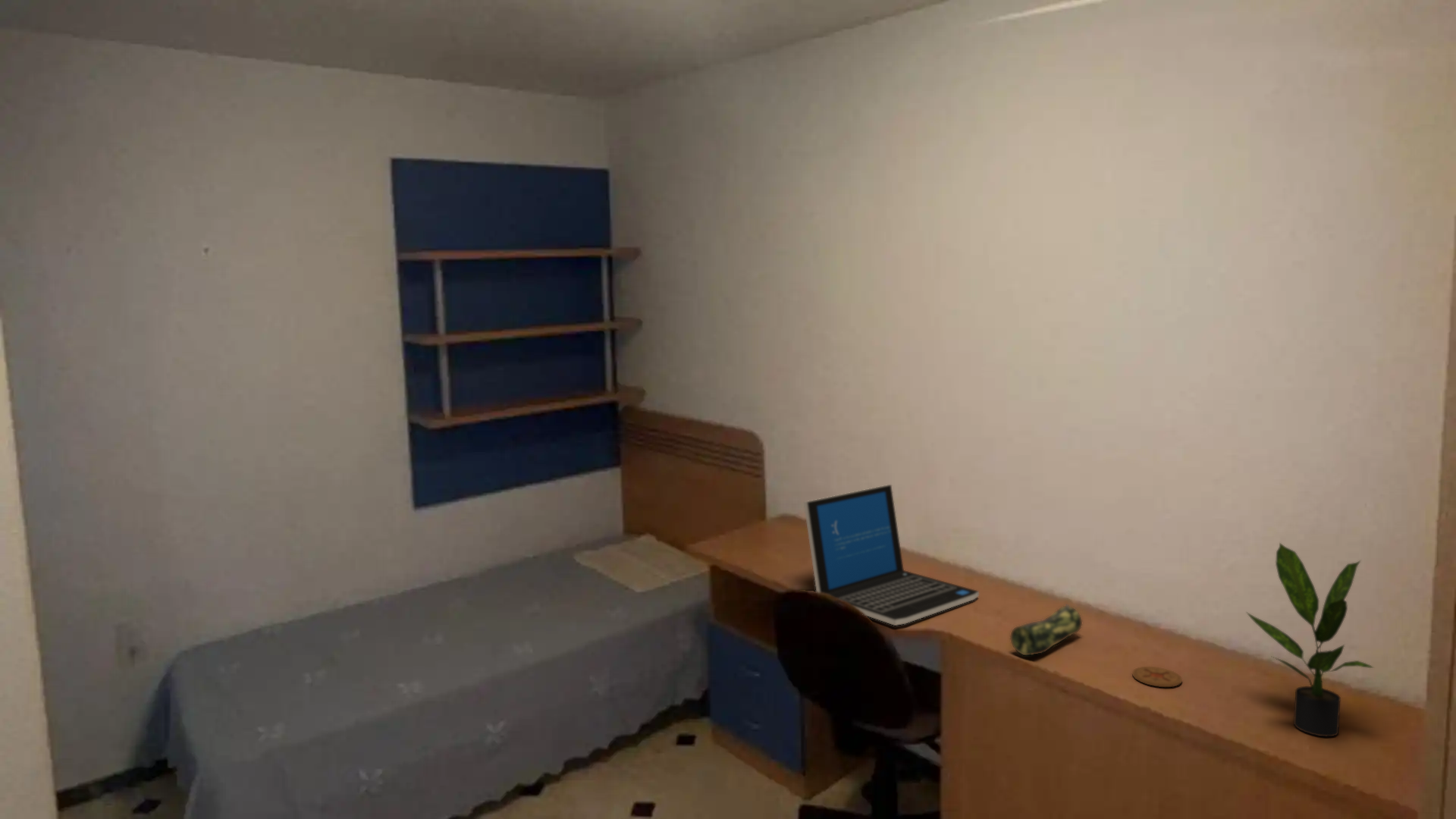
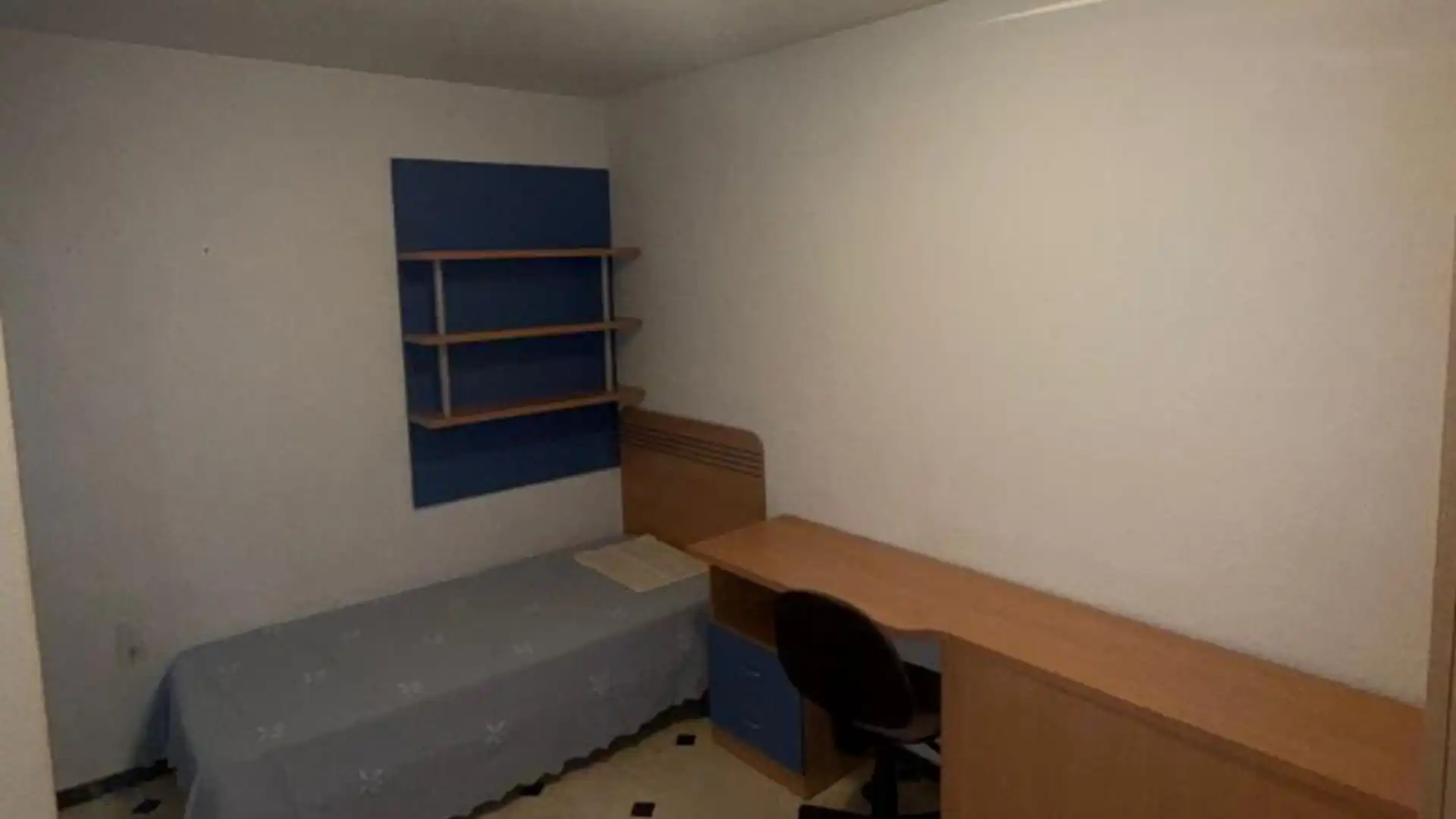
- coaster [1131,666,1183,688]
- pencil case [1009,604,1083,656]
- potted plant [1244,541,1375,737]
- laptop [803,484,980,626]
